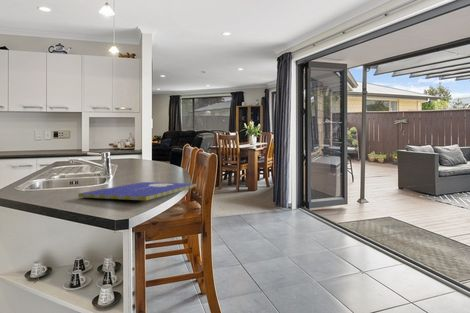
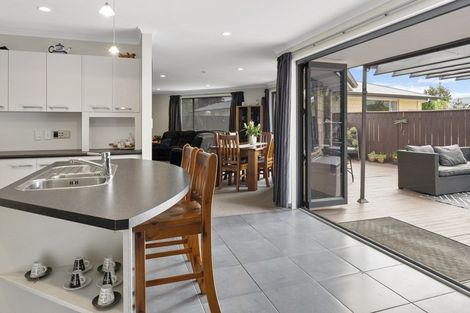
- booklet [77,181,197,201]
